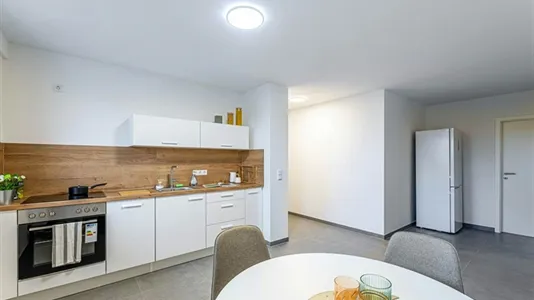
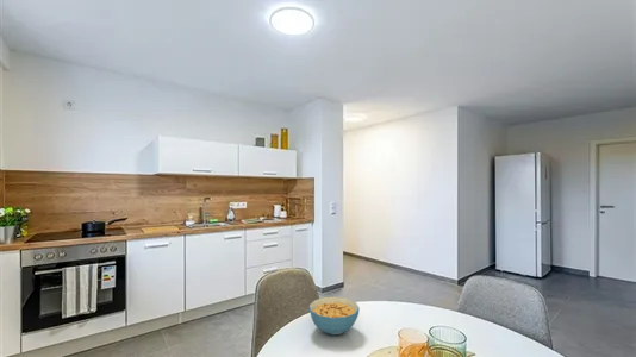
+ cereal bowl [308,296,361,336]
